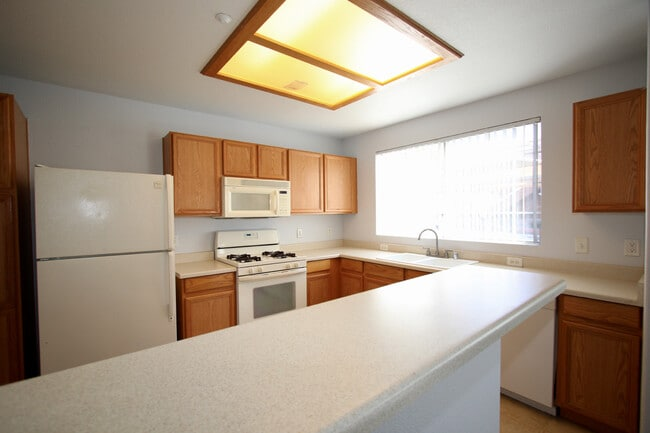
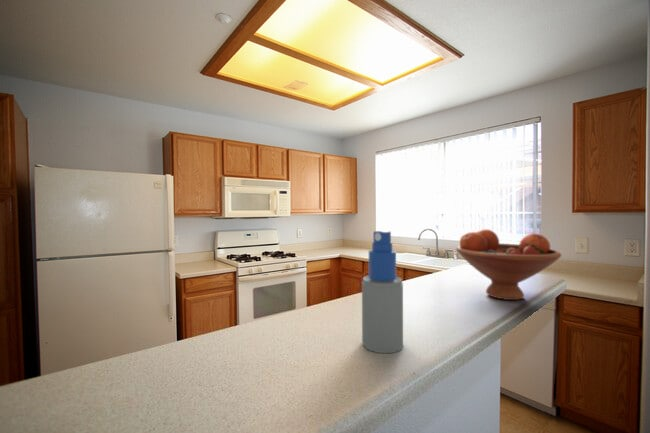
+ fruit bowl [455,228,562,301]
+ spray bottle [361,230,404,354]
